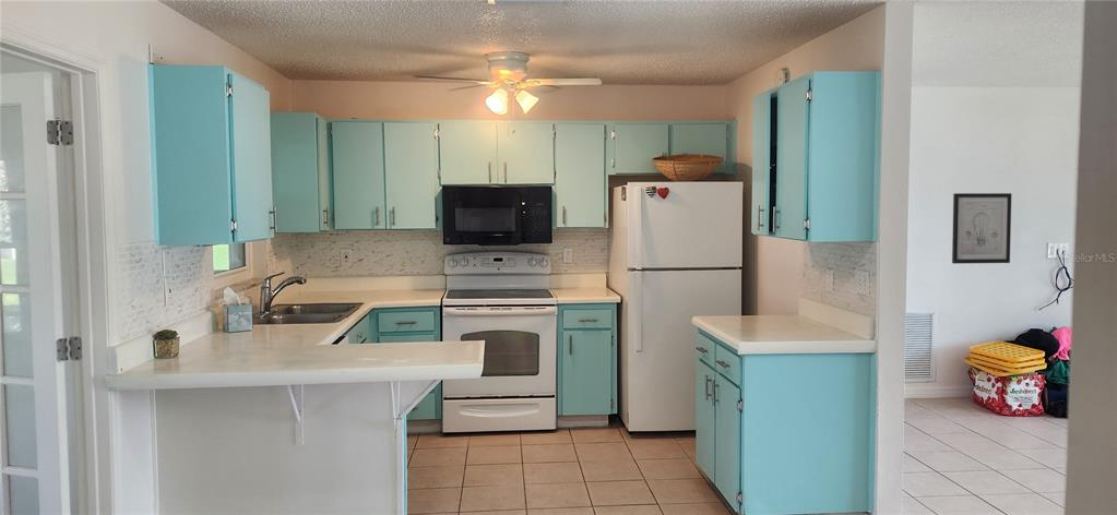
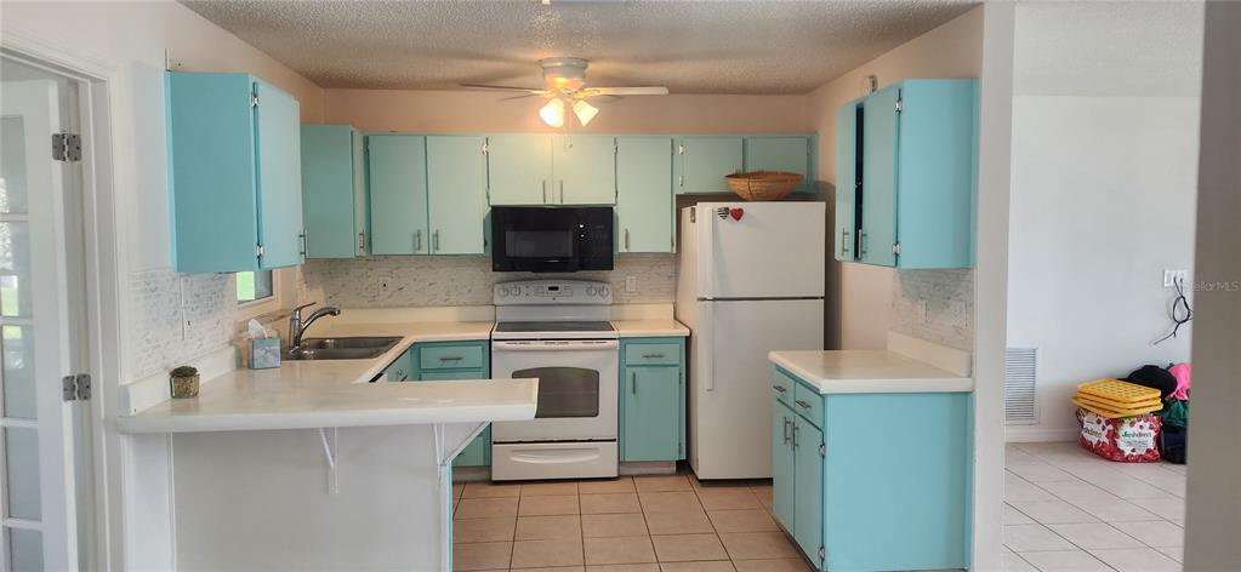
- wall art [951,192,1012,265]
